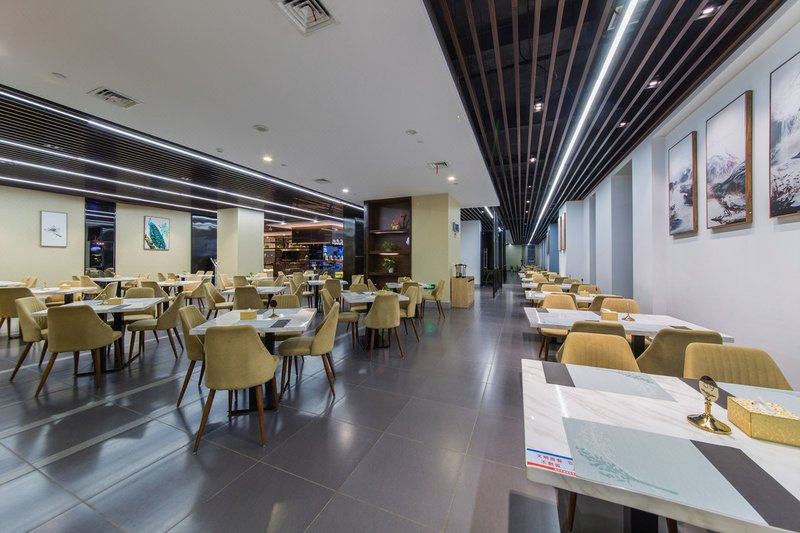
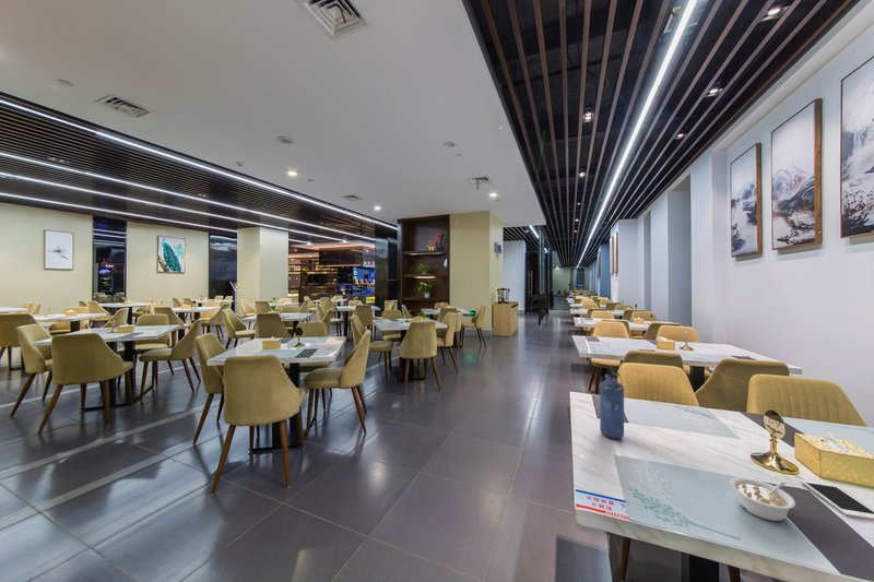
+ cell phone [800,479,874,522]
+ water bottle [599,366,625,440]
+ legume [729,476,796,522]
